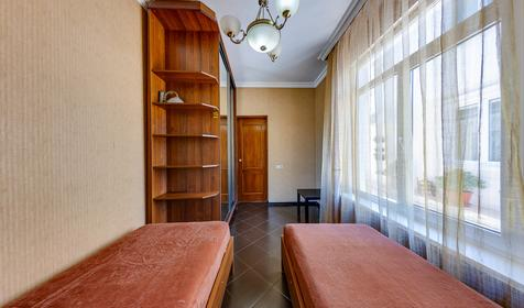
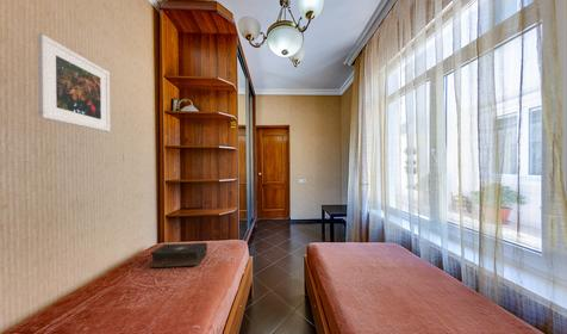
+ book [149,242,208,268]
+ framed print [36,33,111,132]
